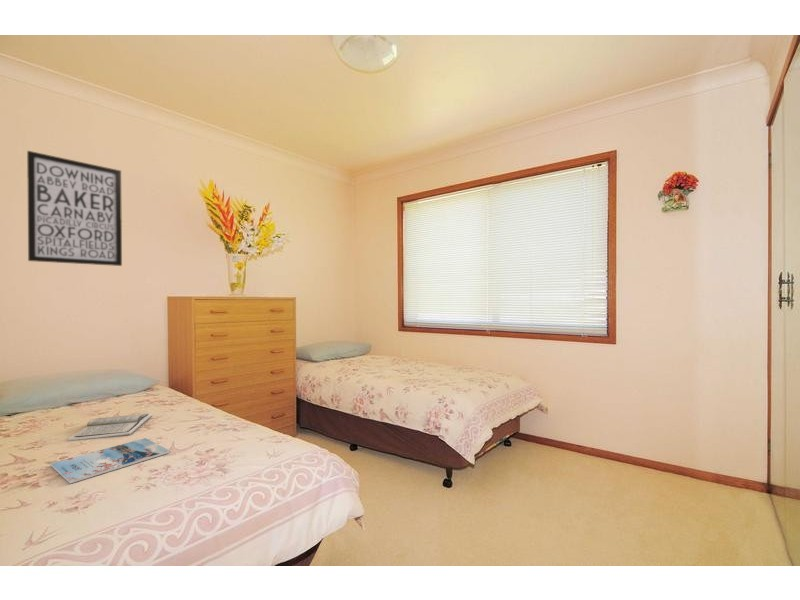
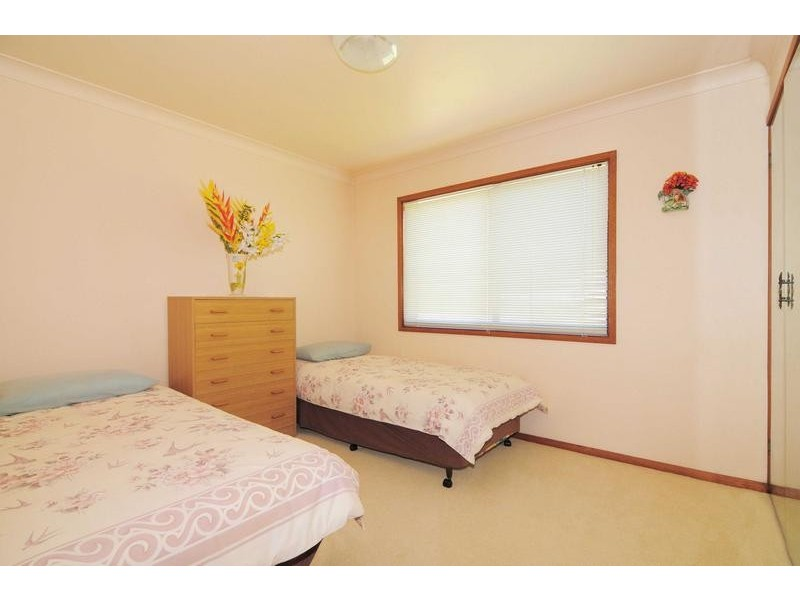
- wall art [26,150,123,267]
- book [67,413,153,442]
- magazine [50,437,171,485]
